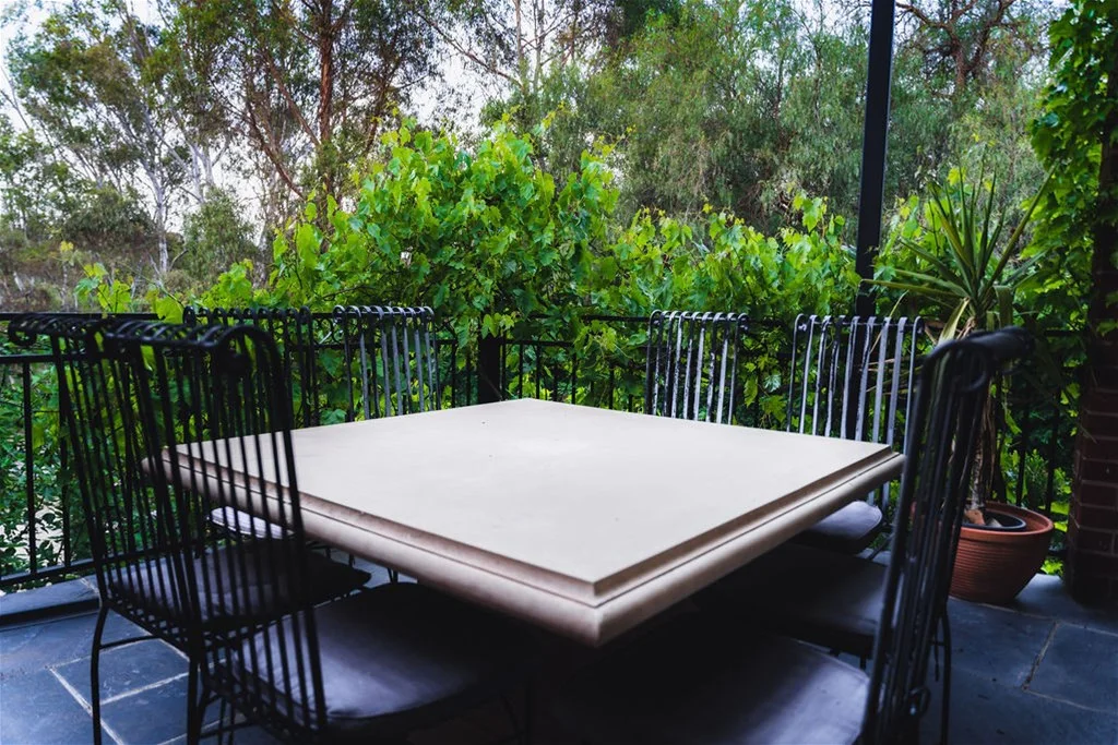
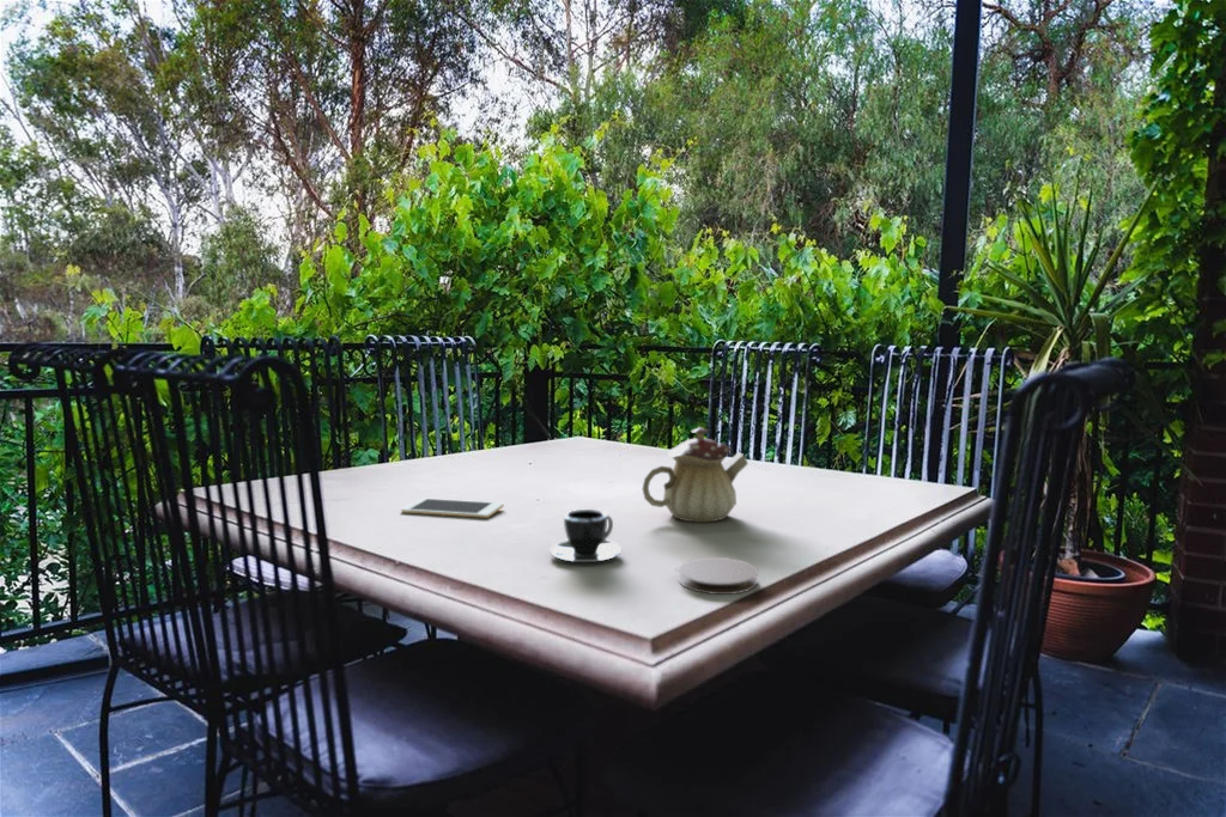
+ teacup [550,508,623,563]
+ cell phone [400,498,505,519]
+ coaster [678,556,759,596]
+ teapot [642,426,749,524]
